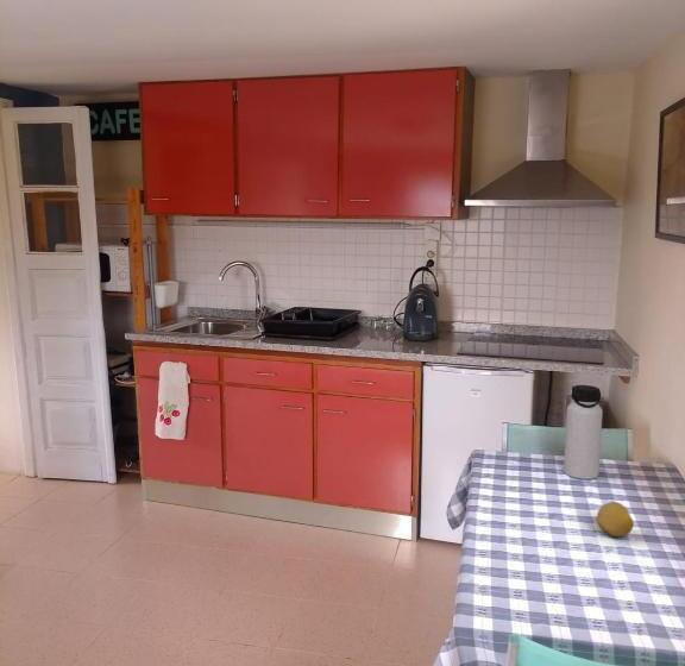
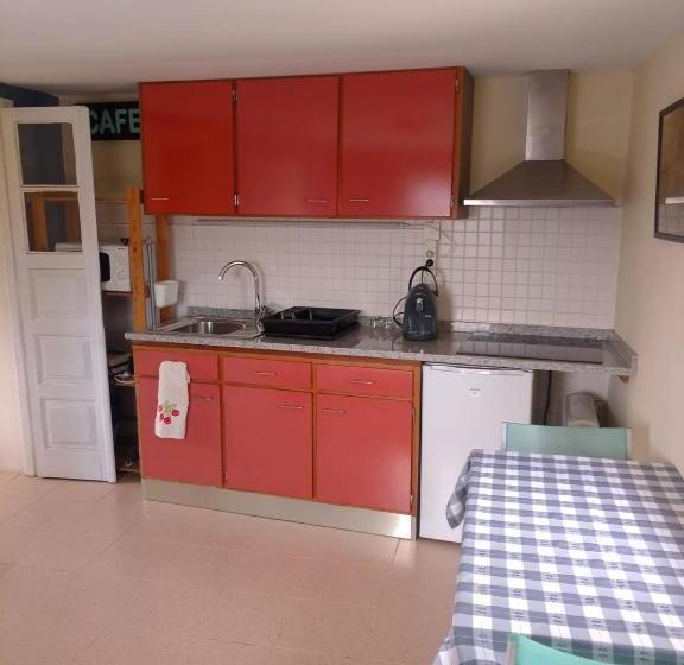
- fruit [596,501,635,538]
- water bottle [563,384,604,480]
